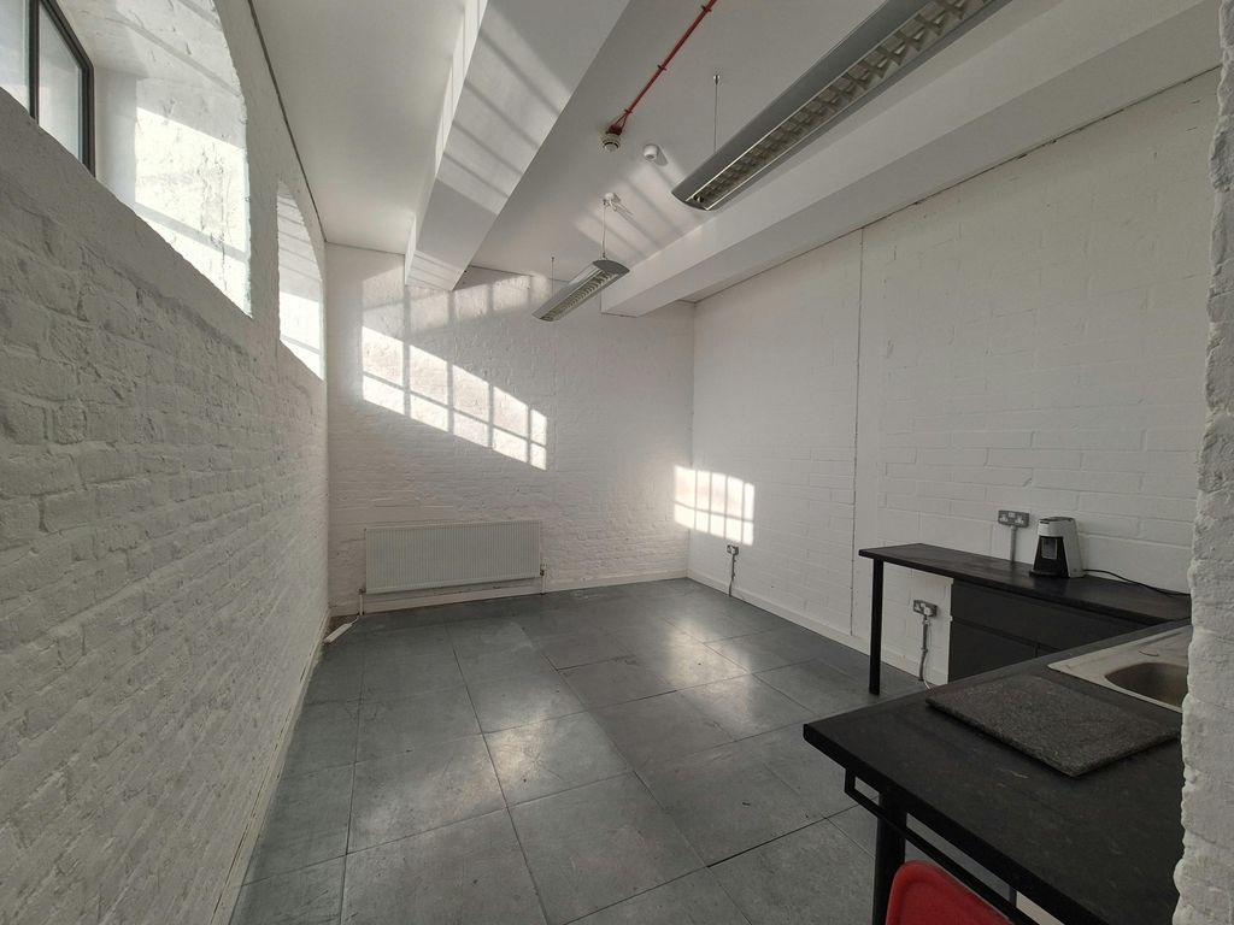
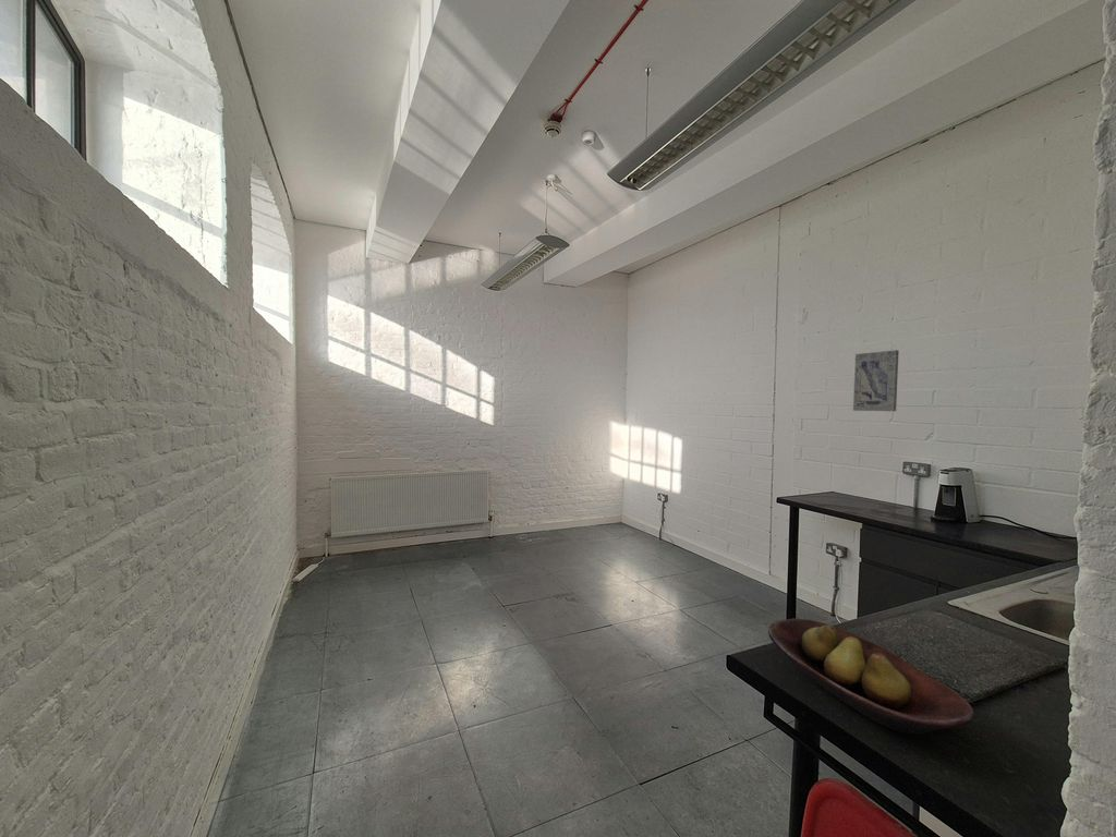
+ wall art [852,349,900,412]
+ fruit bowl [767,618,975,736]
